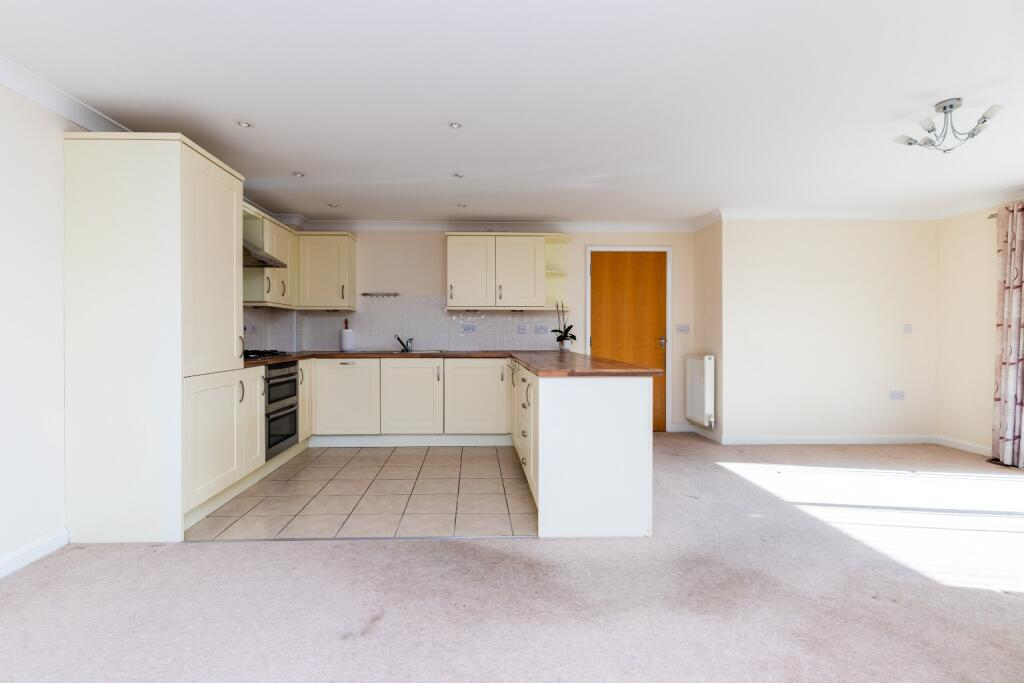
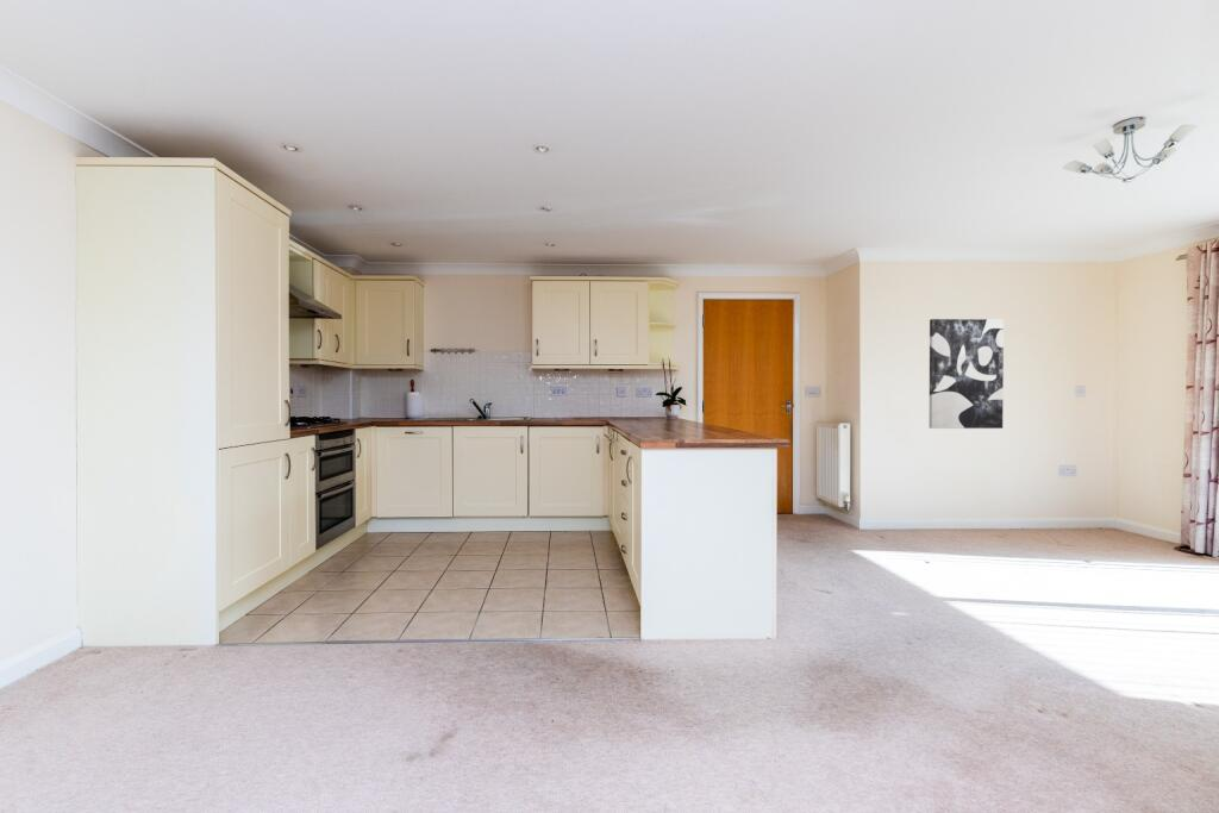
+ wall art [929,318,1005,430]
